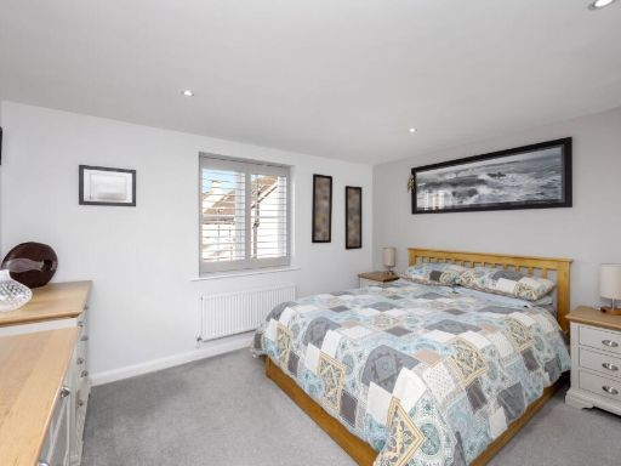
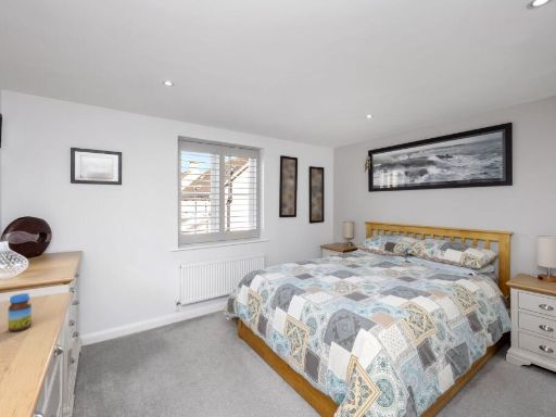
+ jar [7,292,33,332]
